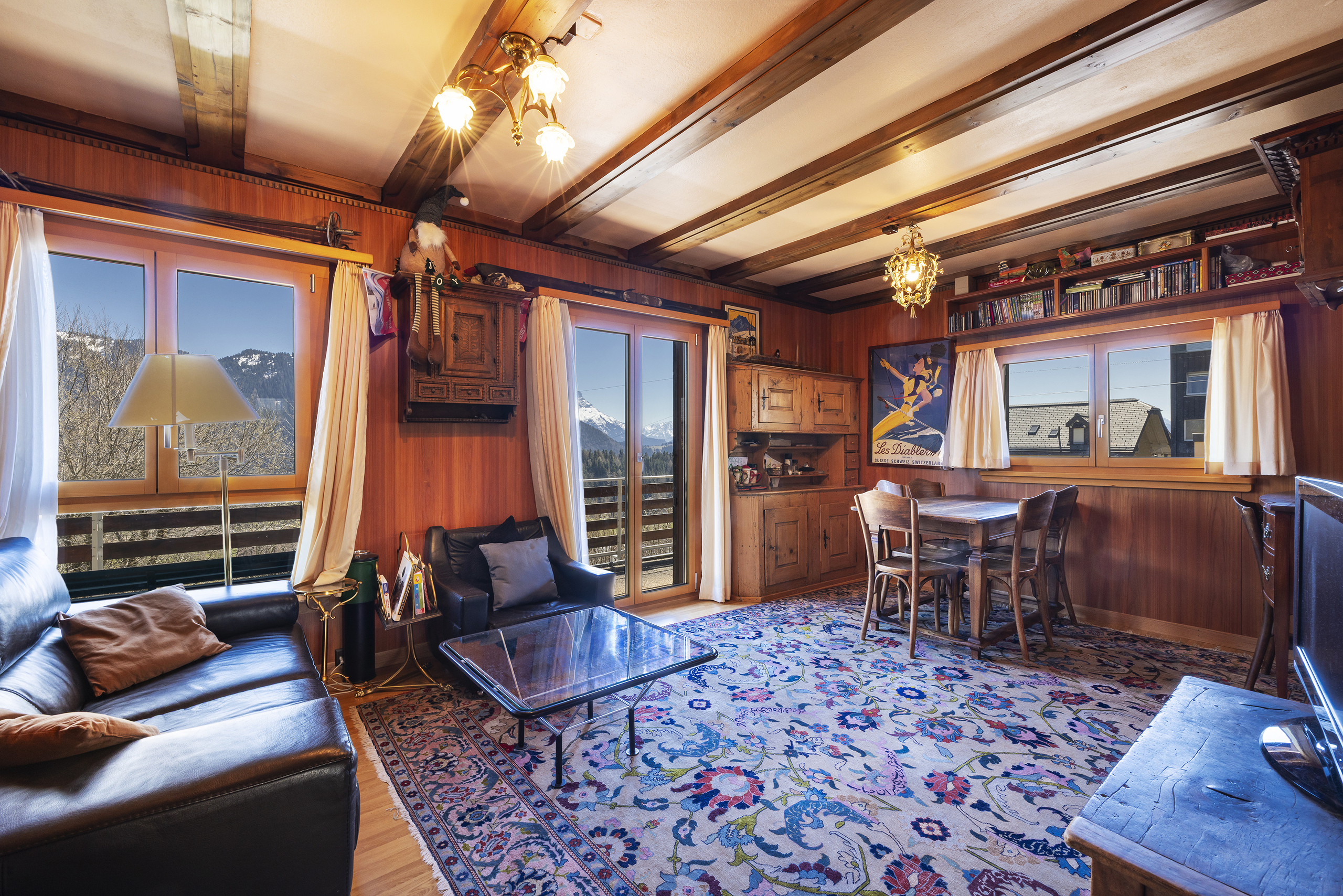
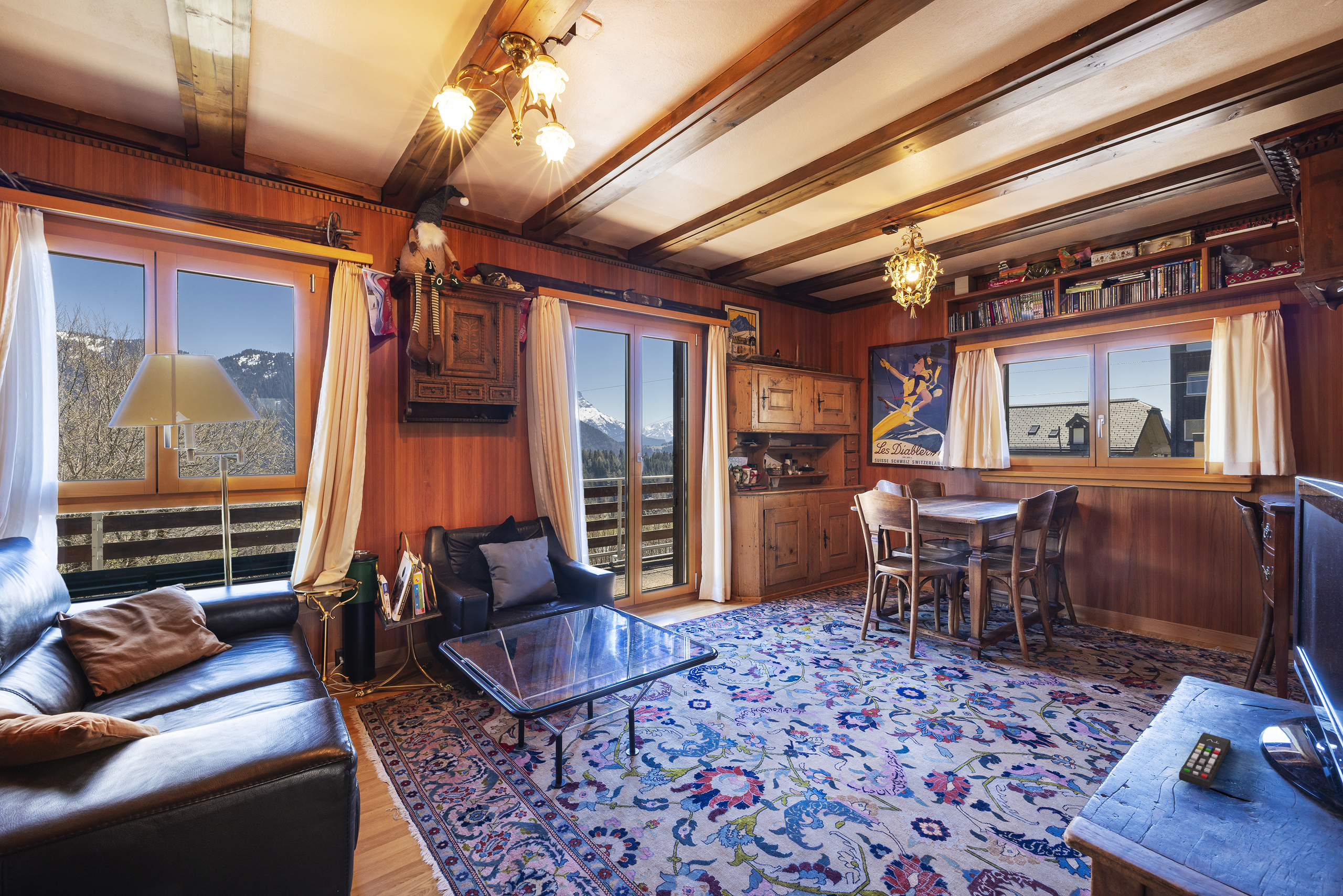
+ remote control [1178,732,1231,790]
